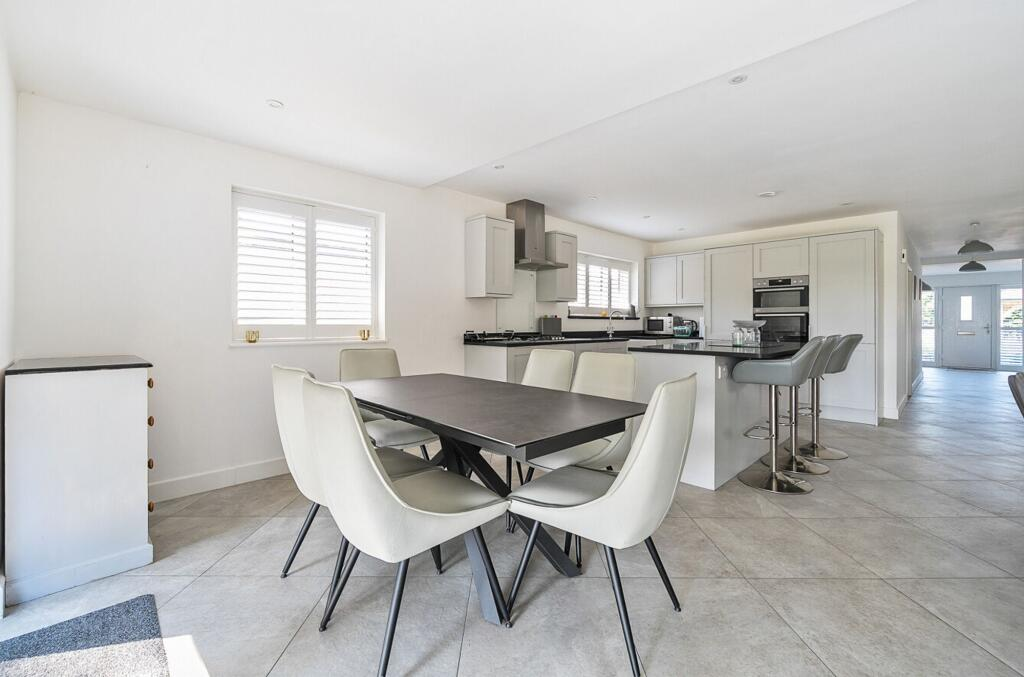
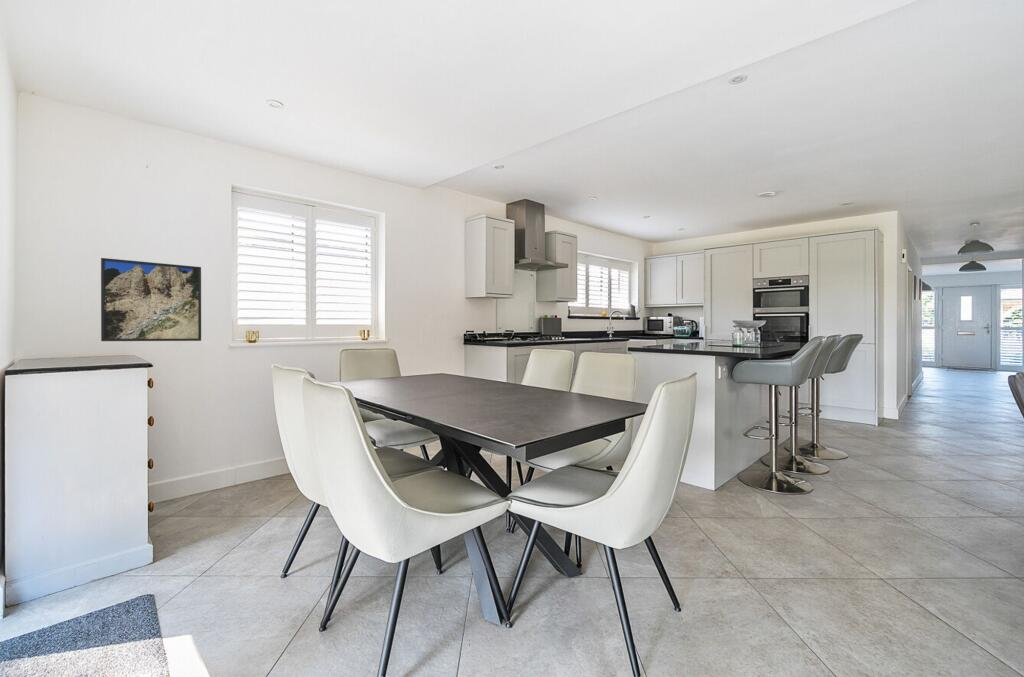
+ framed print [100,257,202,342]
